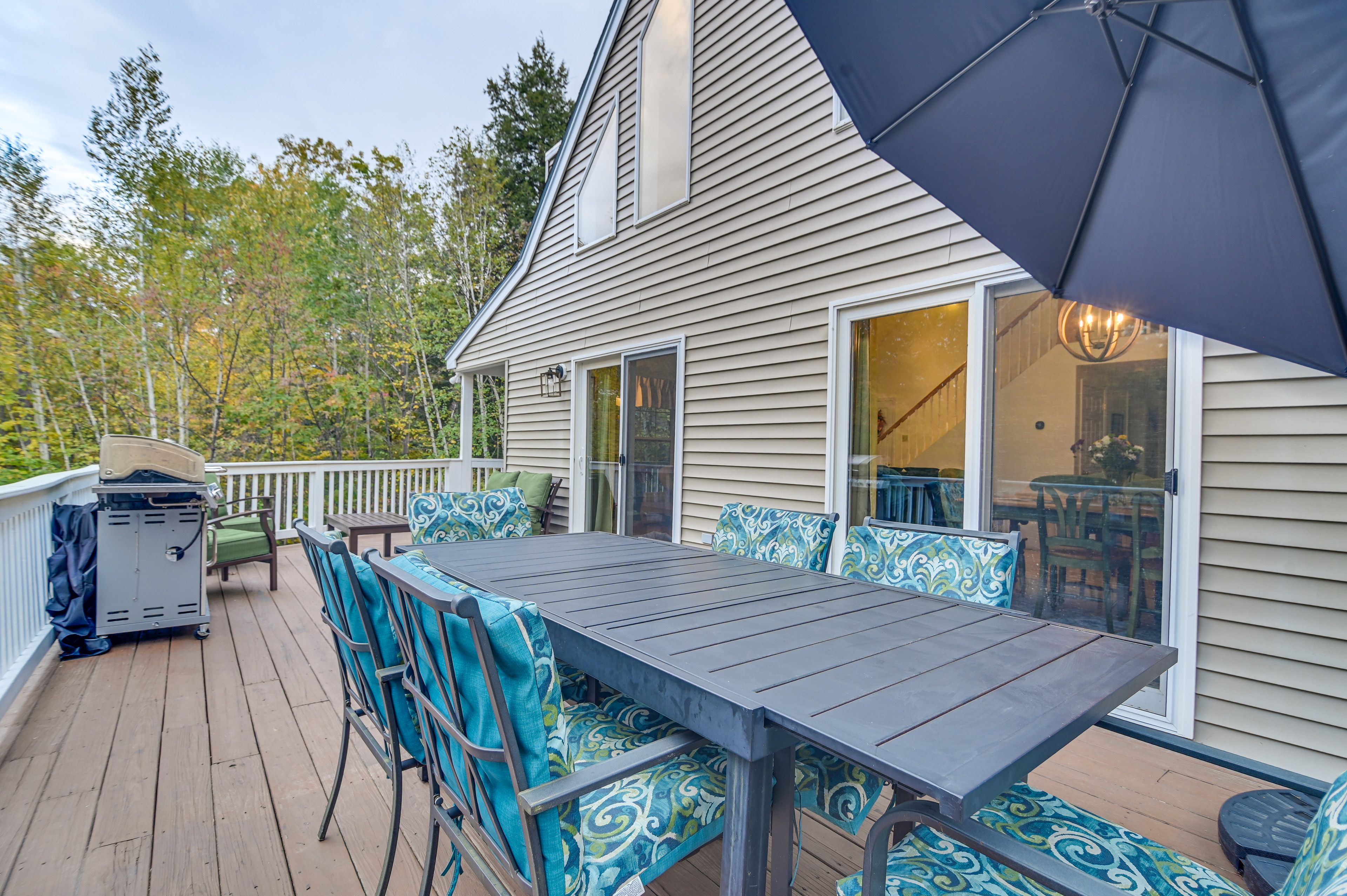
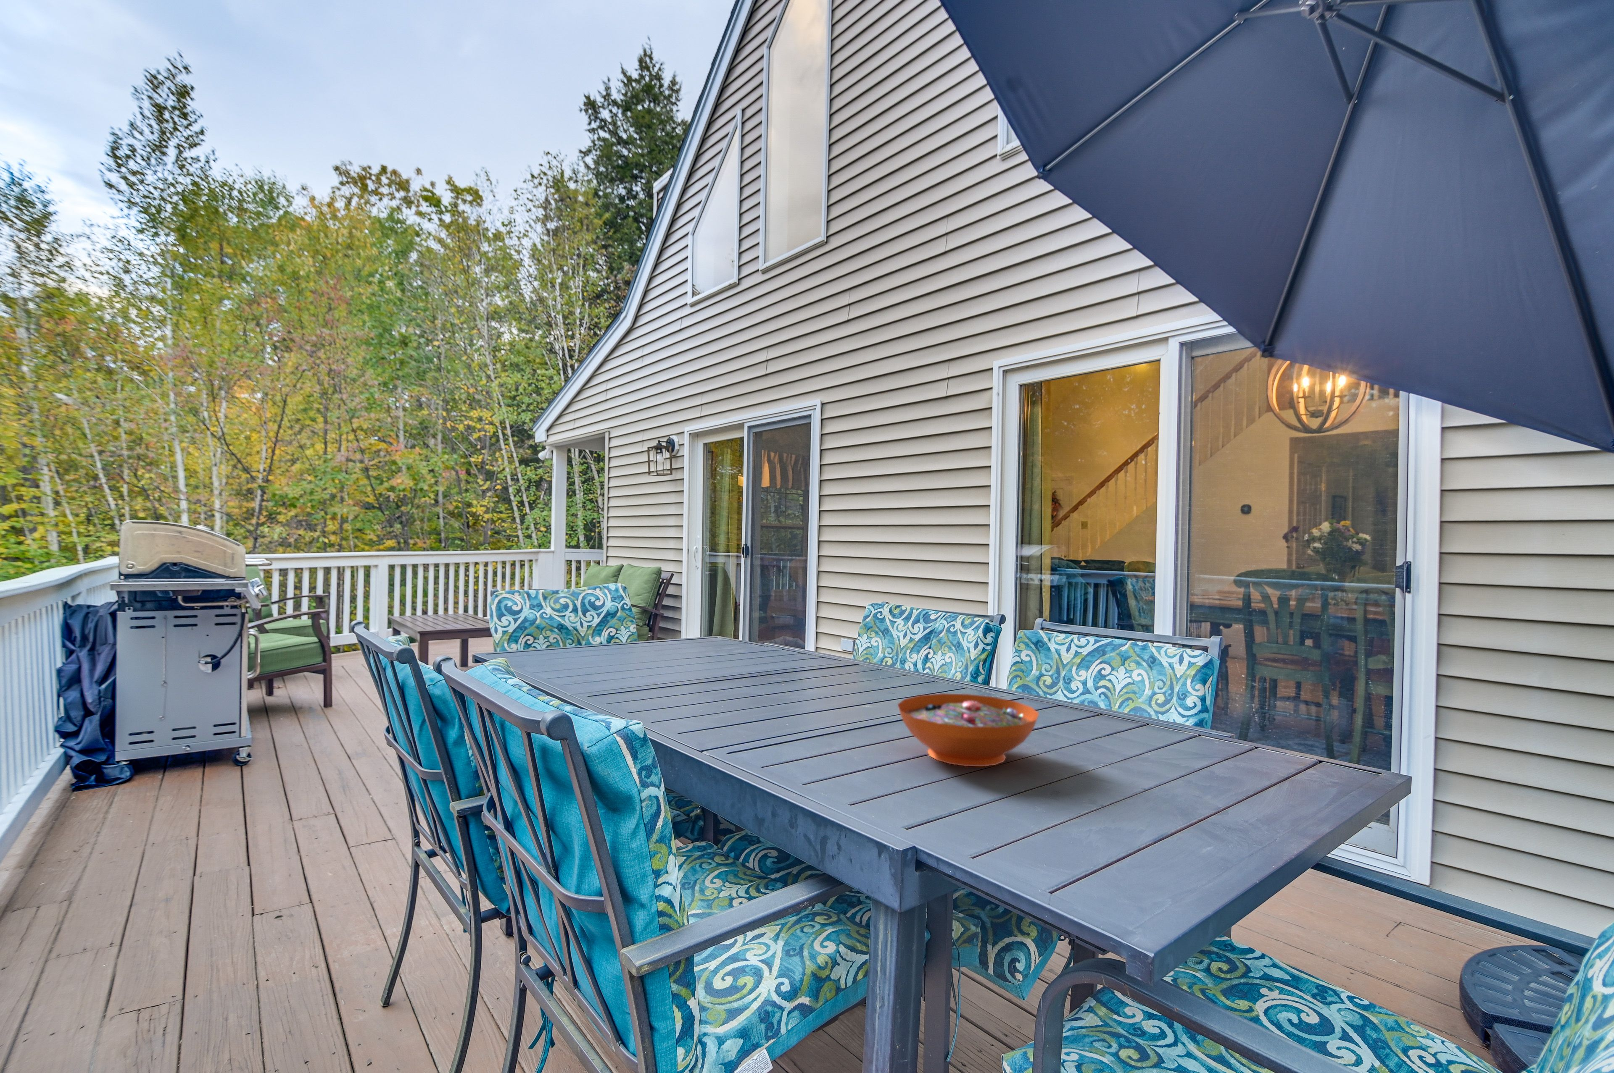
+ decorative bowl [897,693,1039,766]
